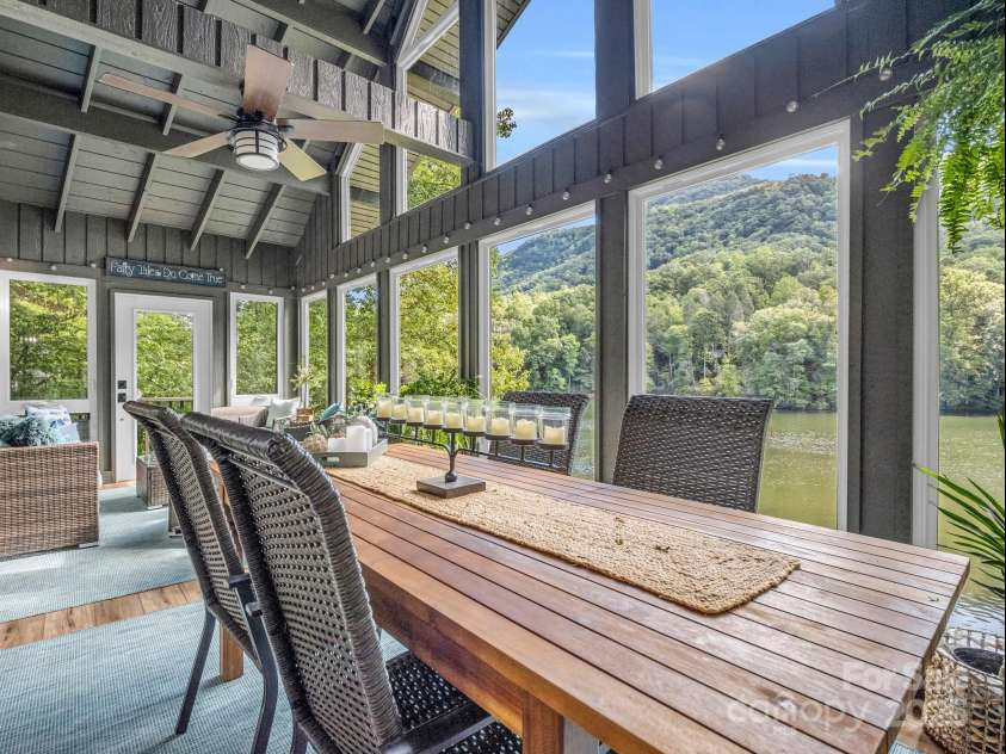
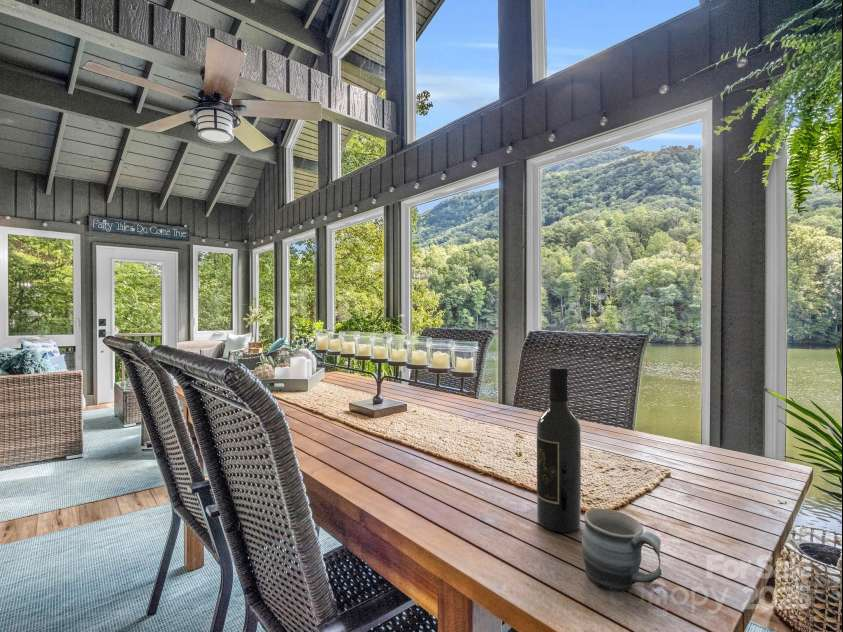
+ mug [581,507,662,593]
+ wine bottle [536,366,582,533]
